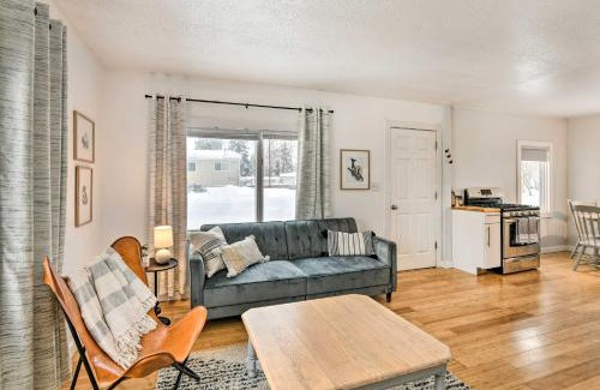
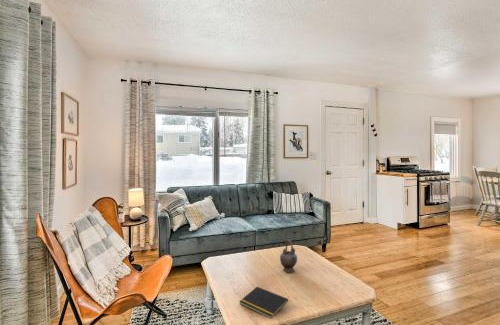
+ teapot [279,239,298,273]
+ notepad [238,286,289,320]
